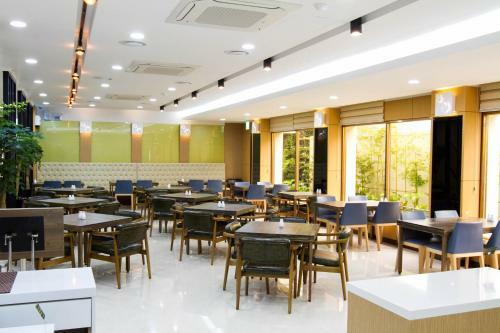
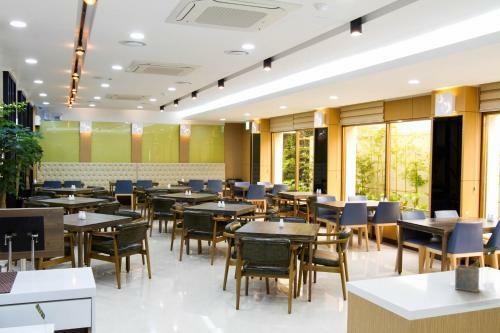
+ napkin holder [454,259,480,293]
